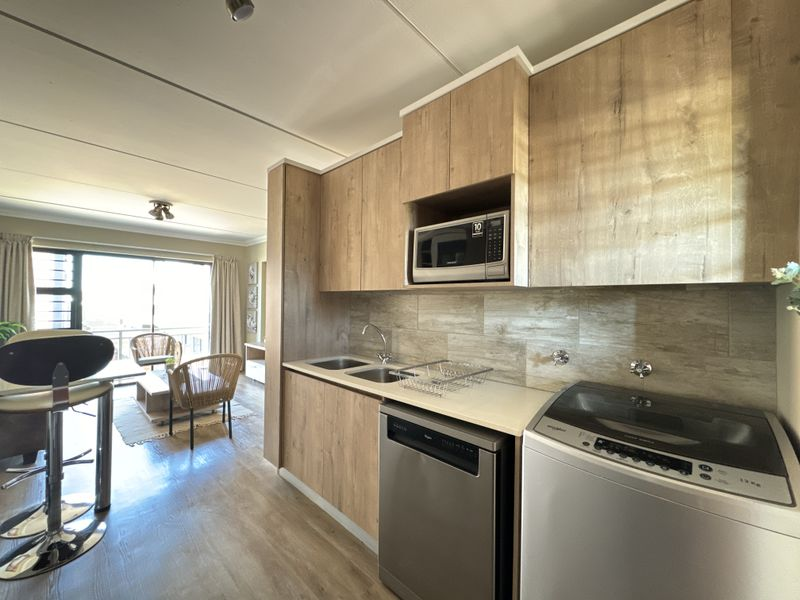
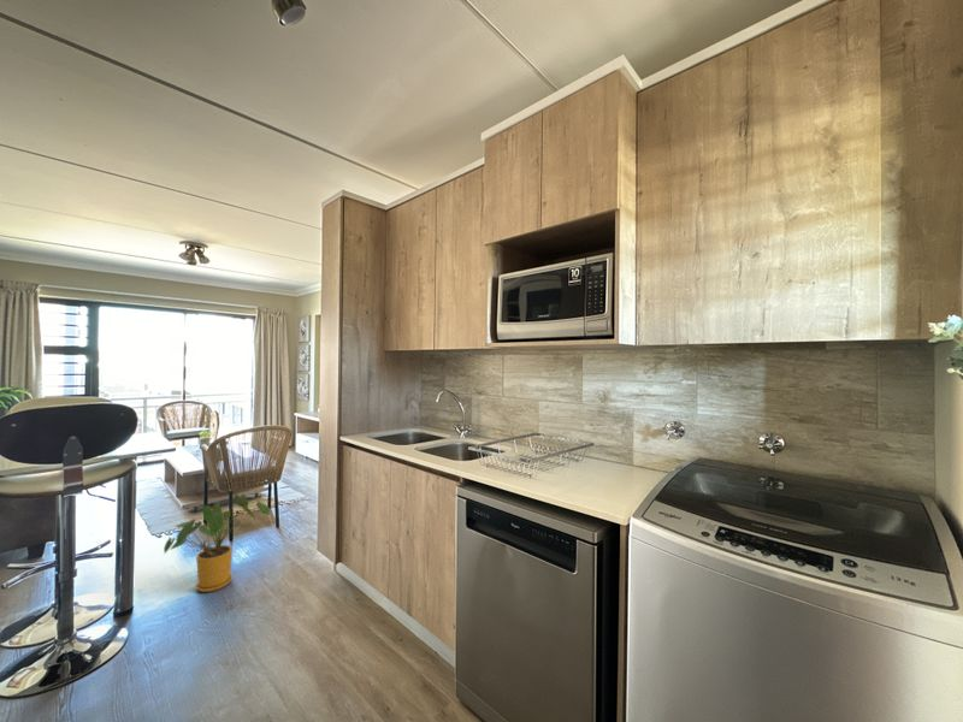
+ house plant [163,493,271,593]
